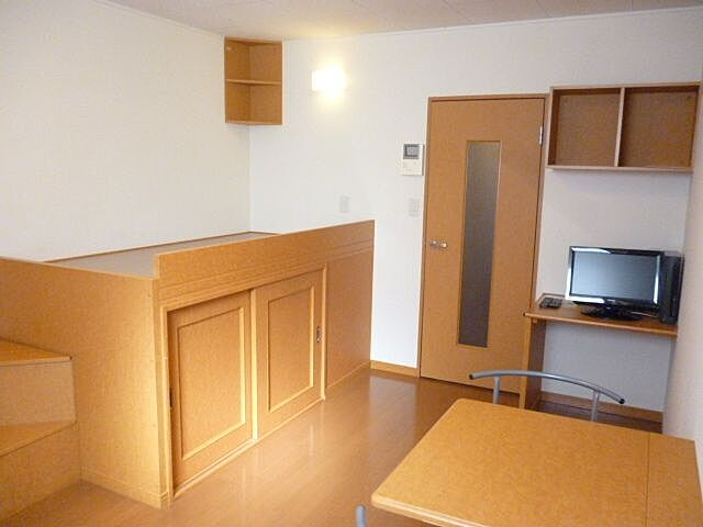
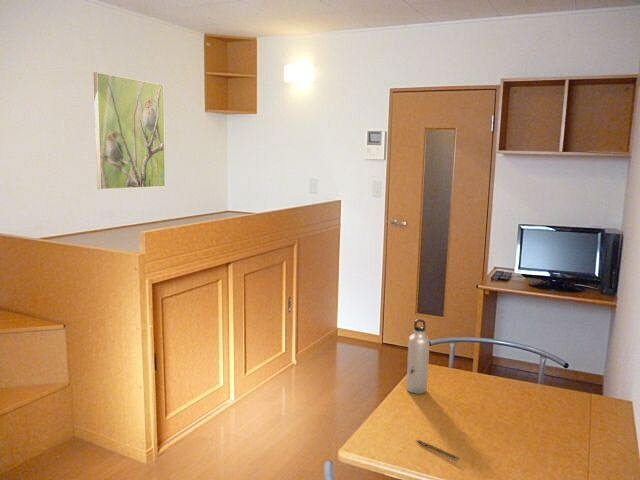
+ water bottle [406,318,430,395]
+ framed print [93,71,166,190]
+ pen [415,439,460,461]
